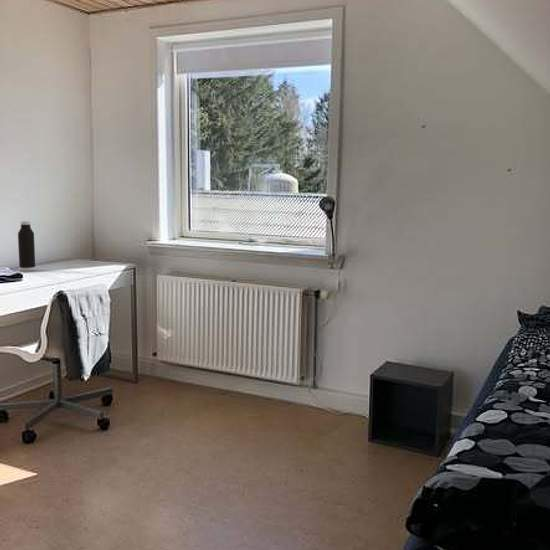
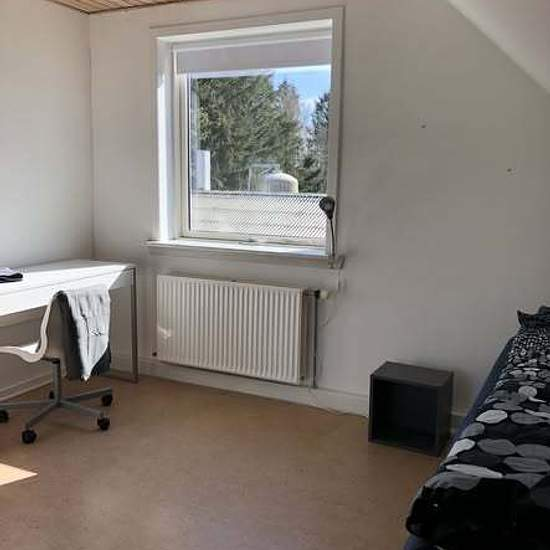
- water bottle [17,220,36,272]
